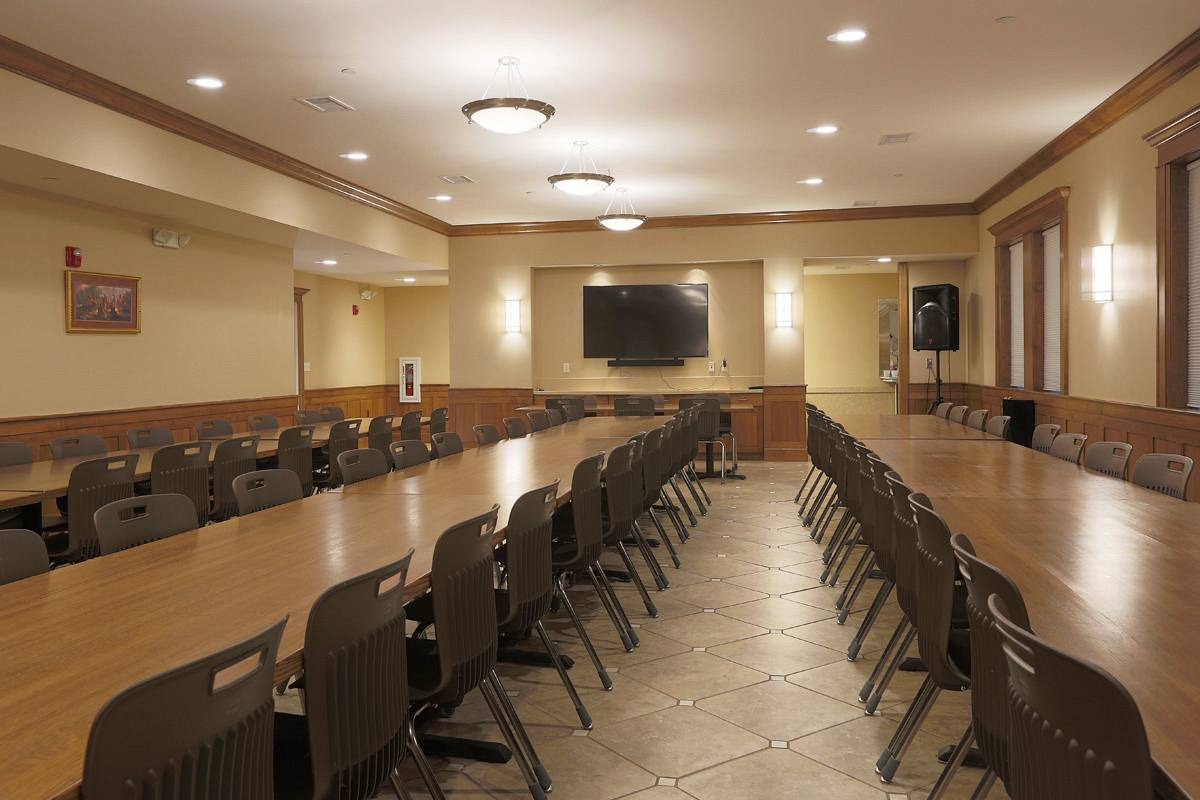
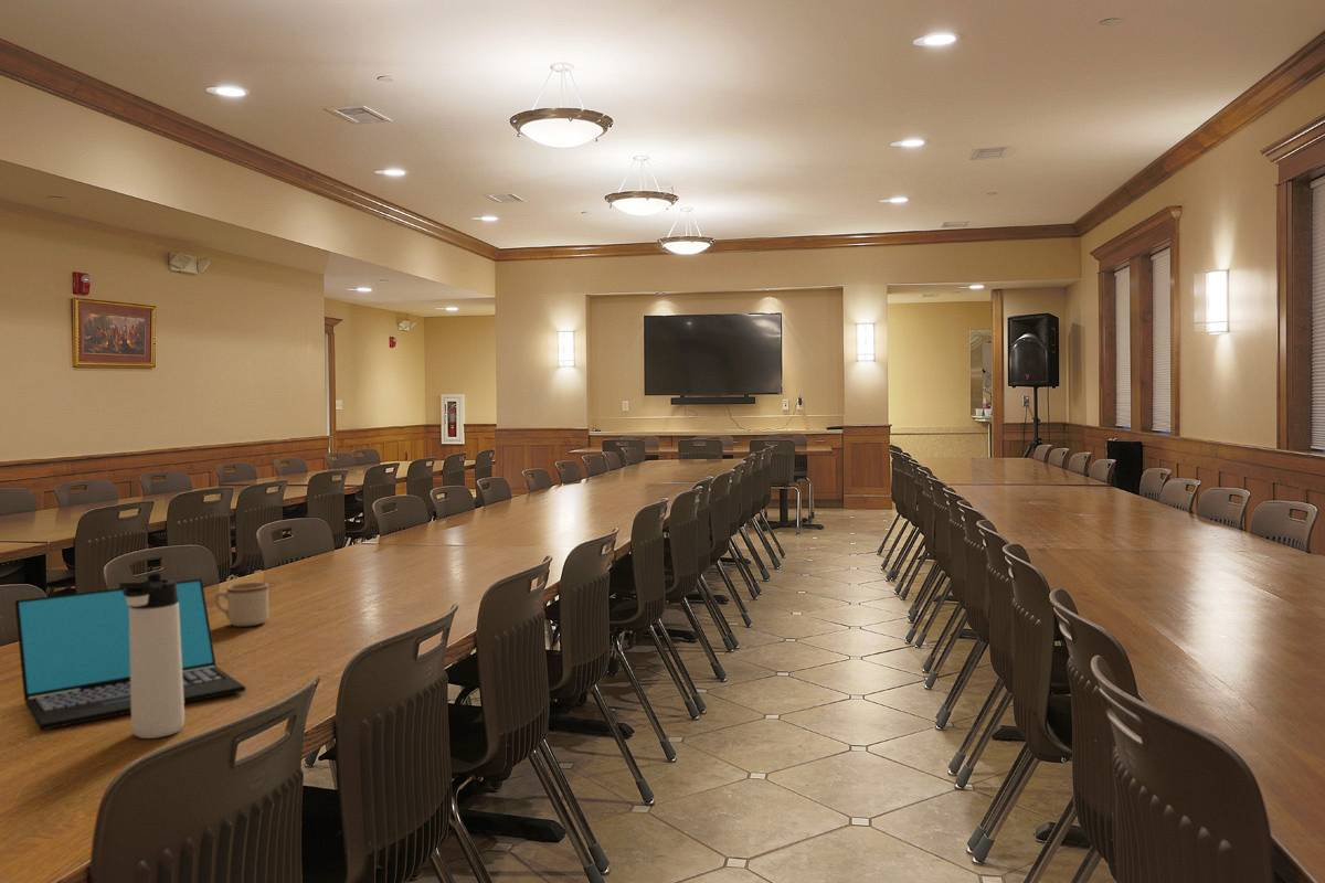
+ mug [213,582,269,627]
+ laptop [14,577,246,731]
+ thermos bottle [118,573,186,740]
